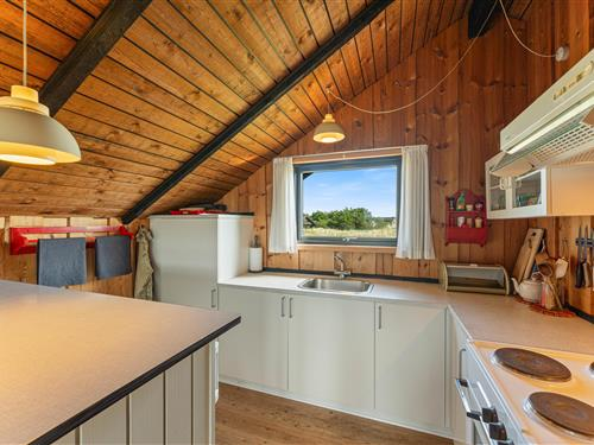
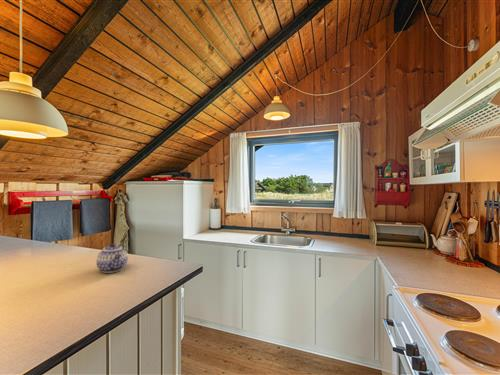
+ teapot [96,242,129,274]
